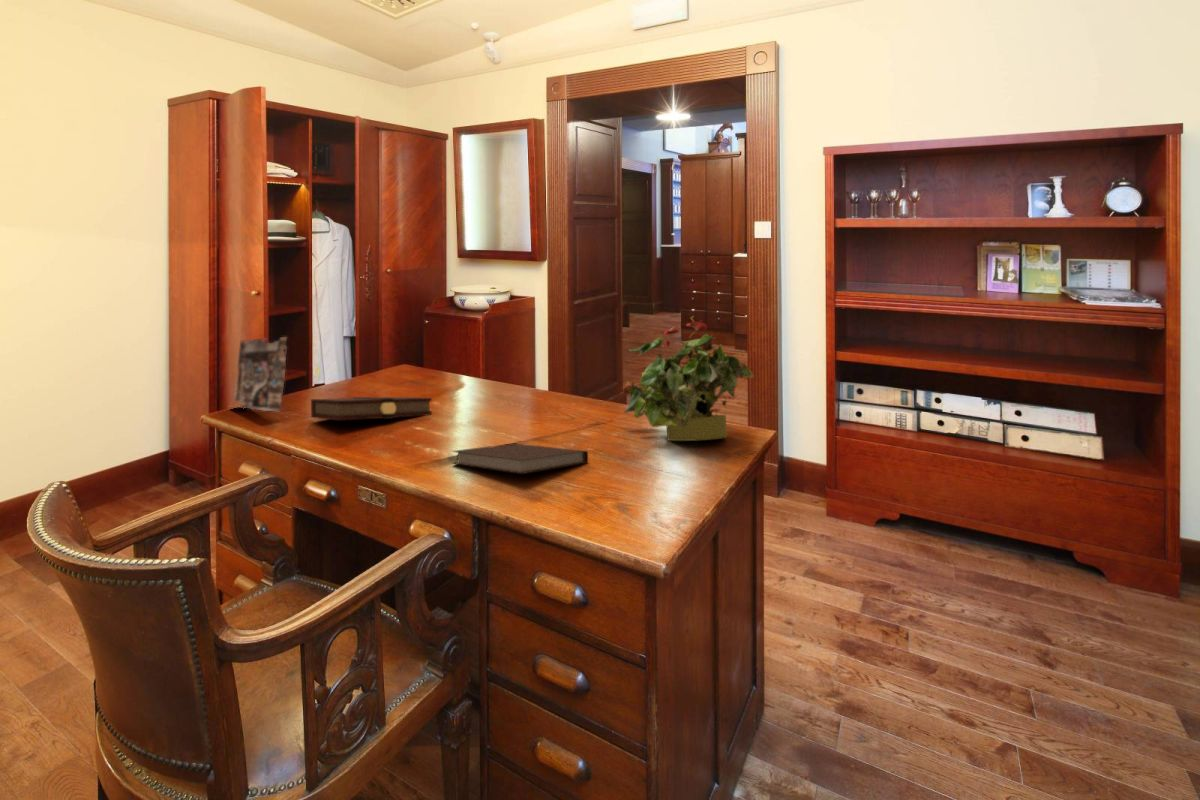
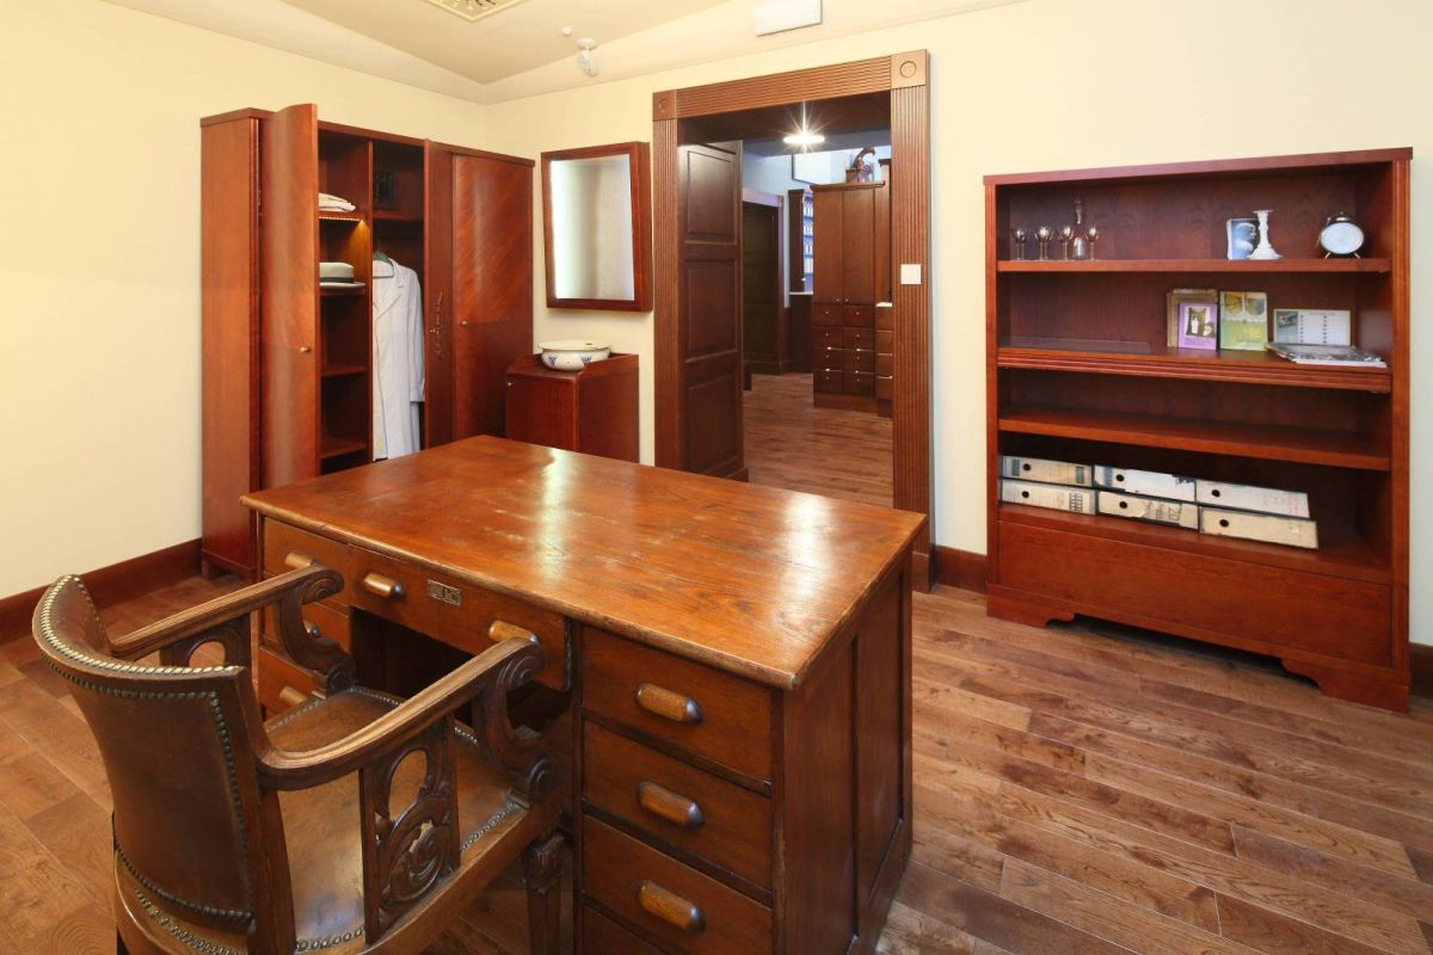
- notebook [450,443,589,475]
- book [310,396,433,422]
- potted plant [622,317,756,442]
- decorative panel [229,336,288,413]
